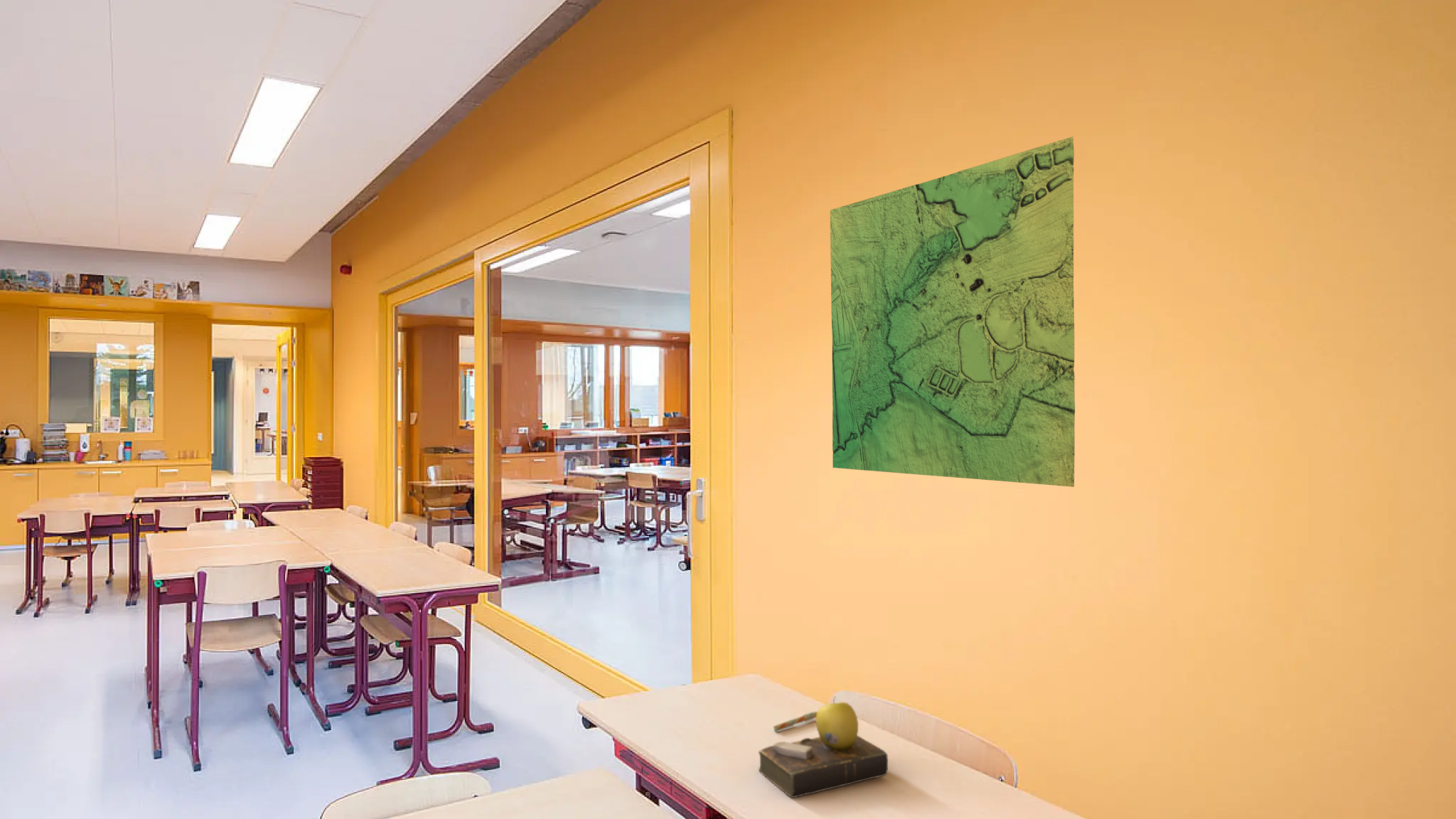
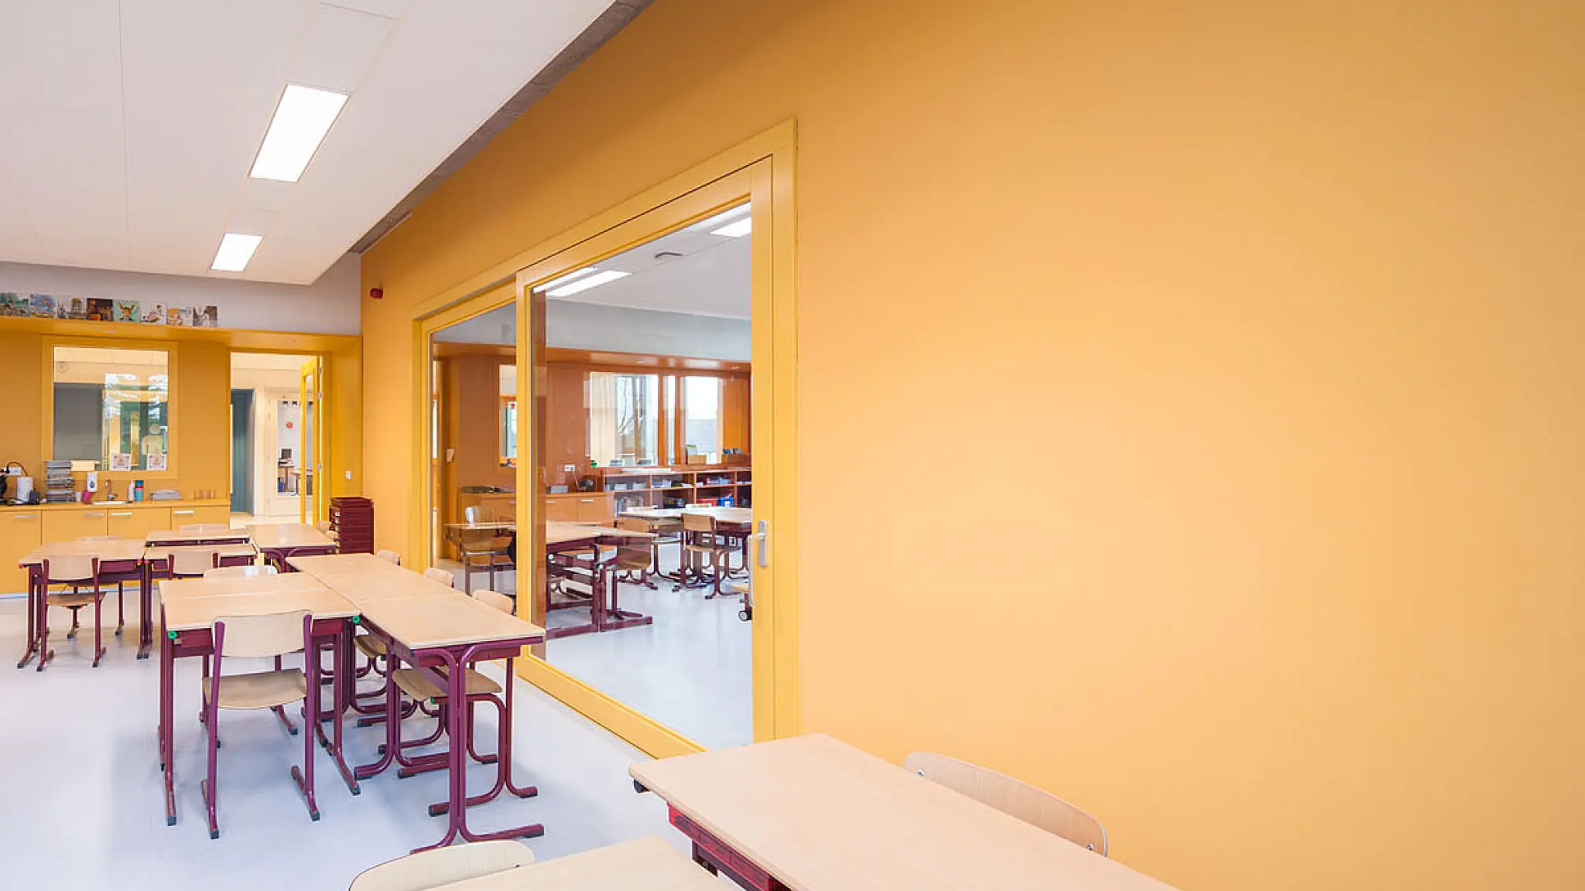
- map [830,136,1076,488]
- pen [773,711,818,733]
- book [758,696,889,798]
